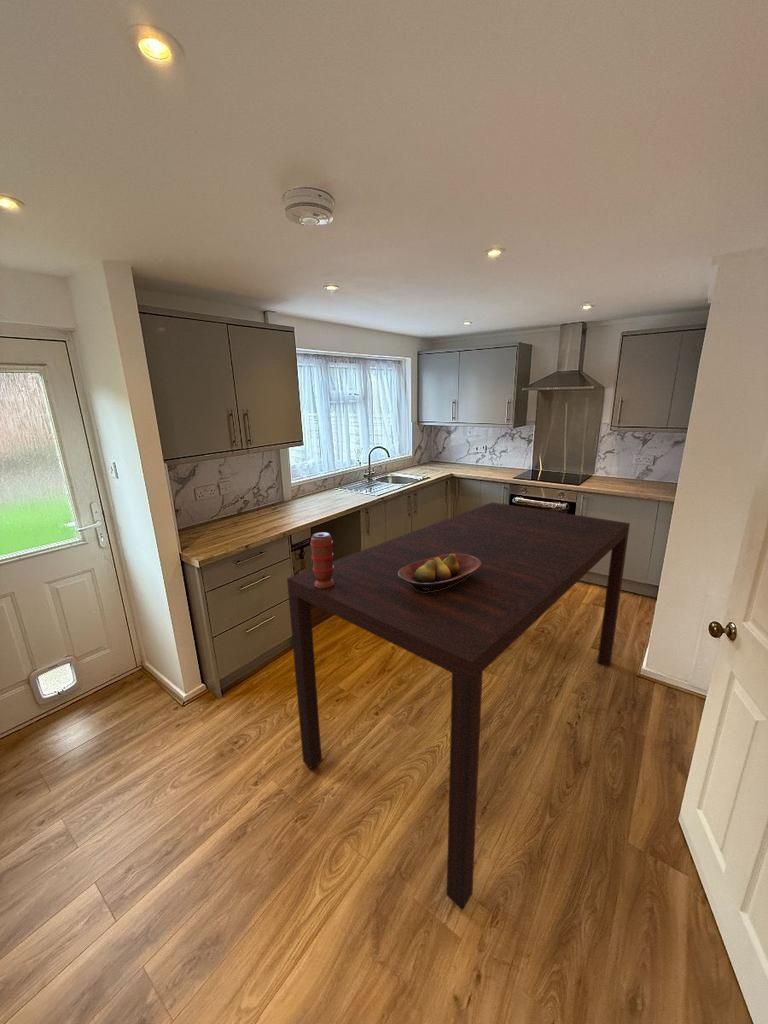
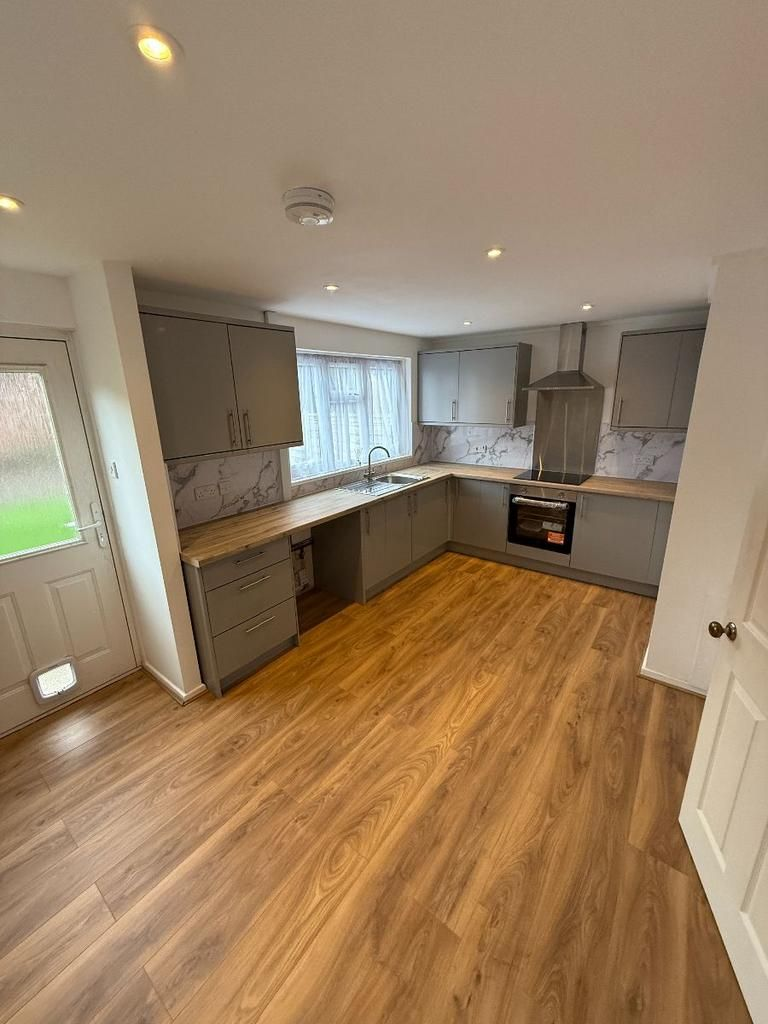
- fruit bowl [398,553,481,592]
- spice grinder [309,531,334,589]
- dining table [286,501,631,911]
